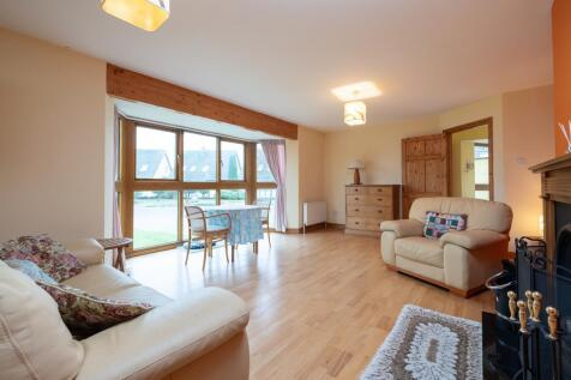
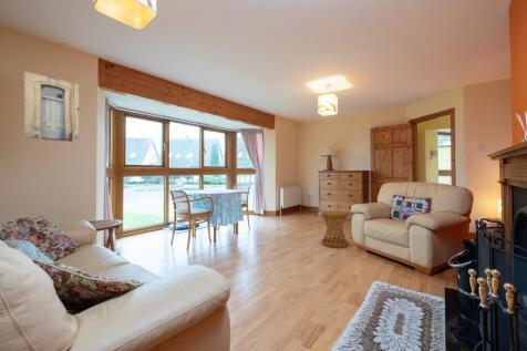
+ side table [320,210,350,249]
+ wall art [23,70,80,144]
